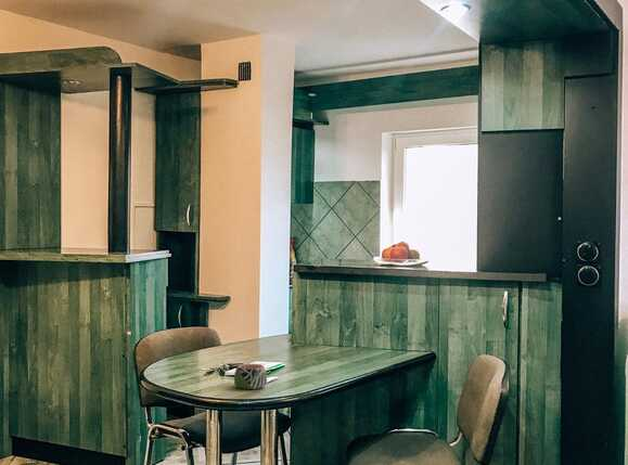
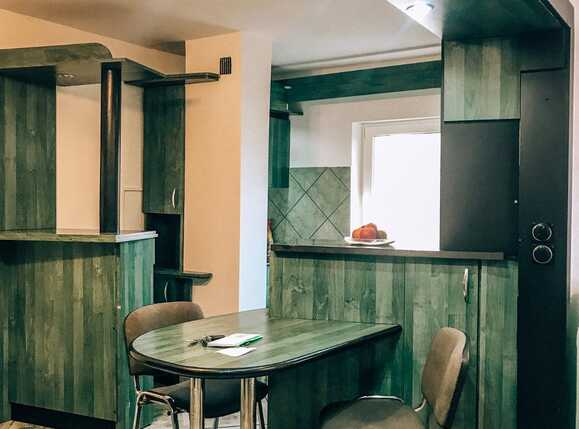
- mug [233,363,268,390]
